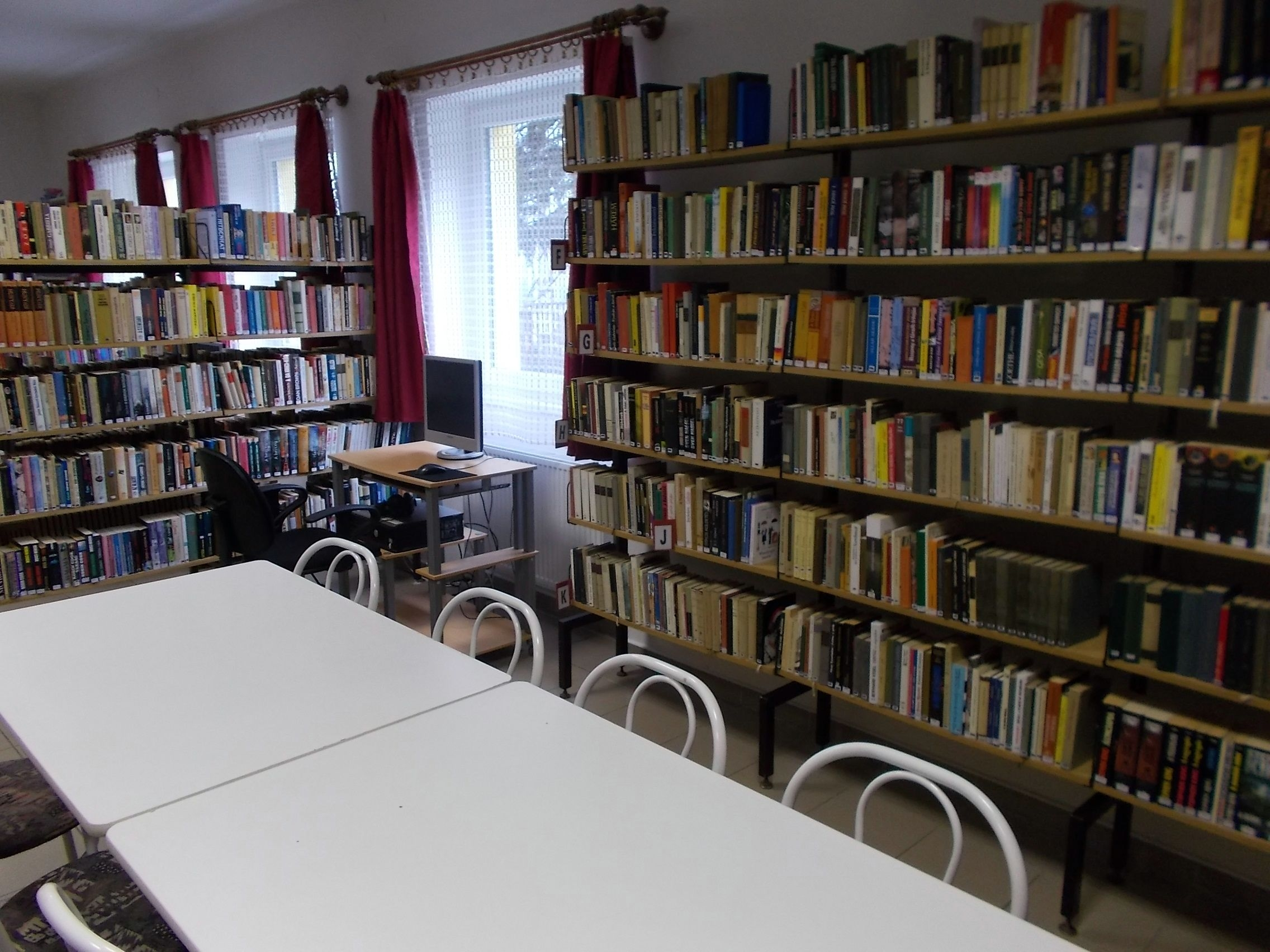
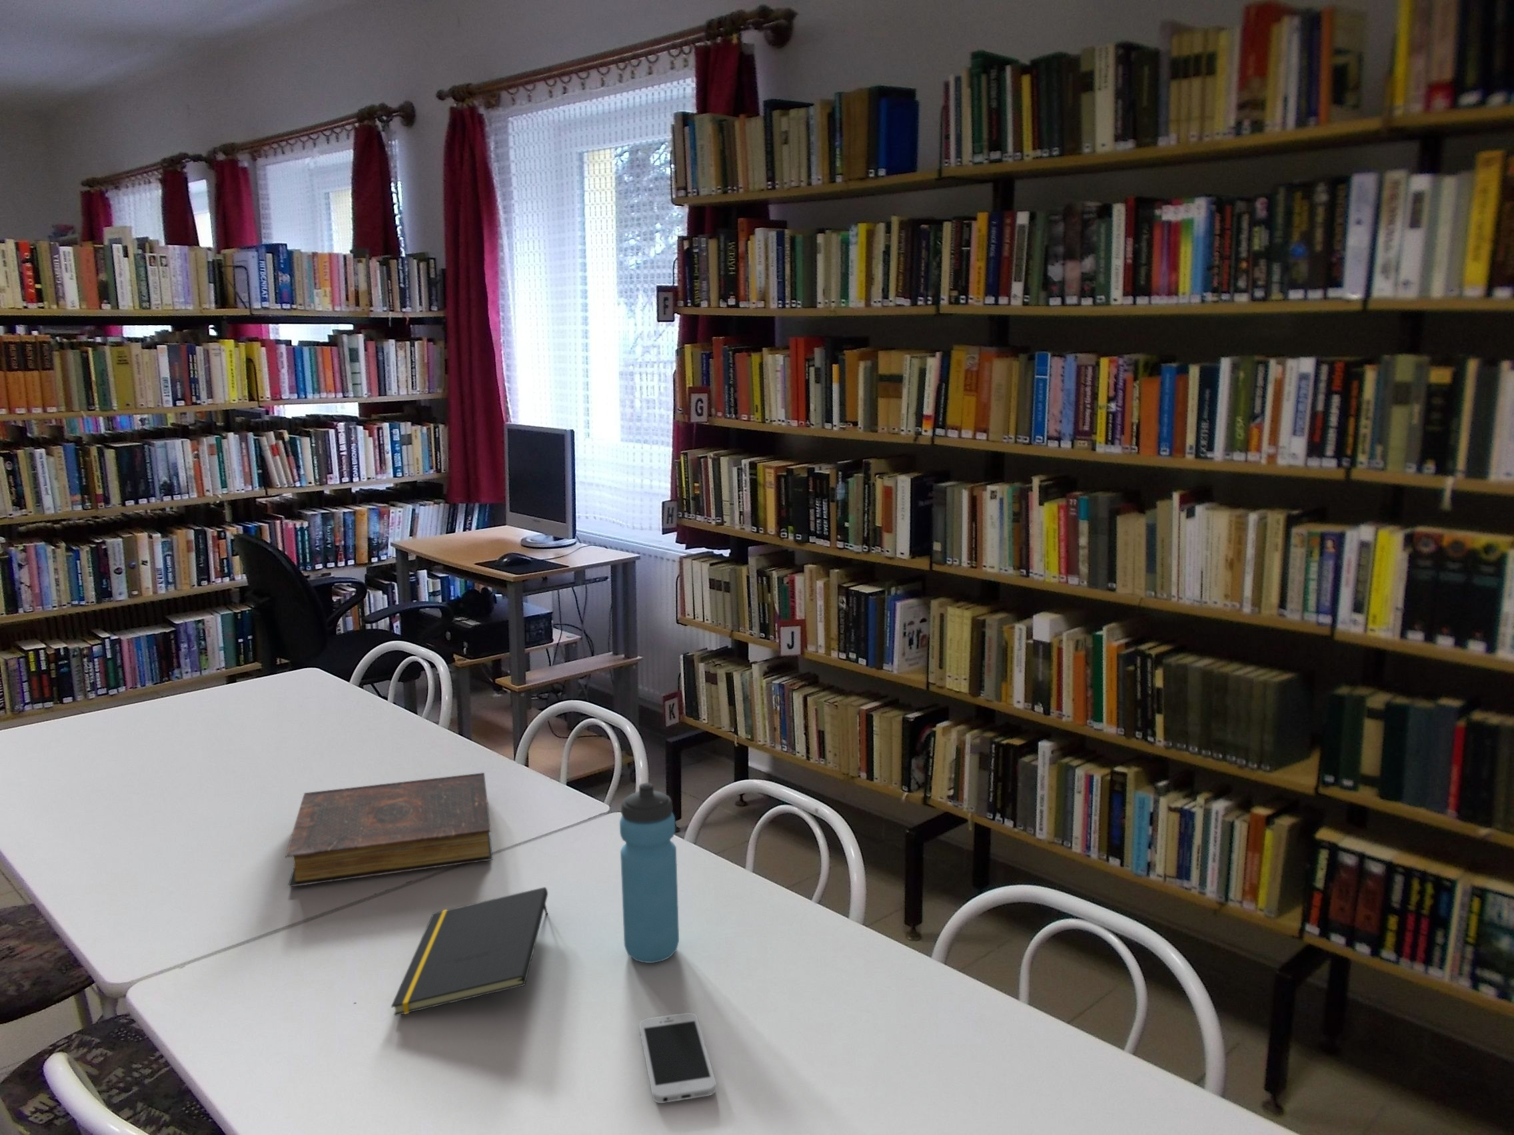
+ water bottle [619,782,680,963]
+ notepad [391,887,548,1017]
+ book [285,773,494,888]
+ smartphone [639,1012,716,1104]
